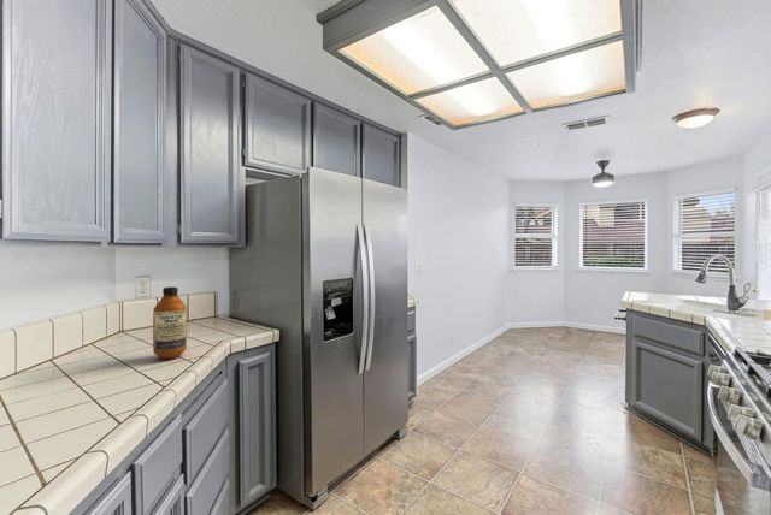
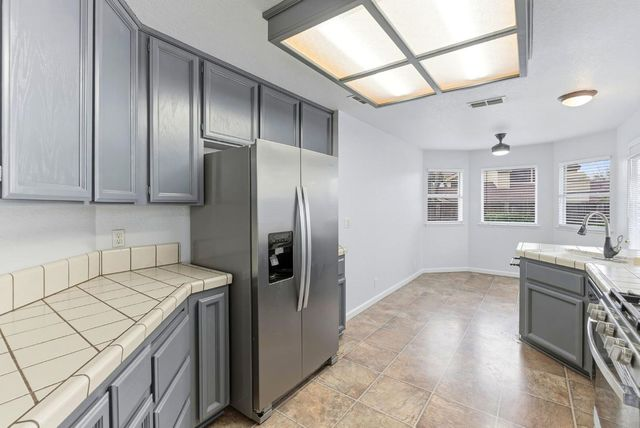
- bottle [152,285,188,360]
